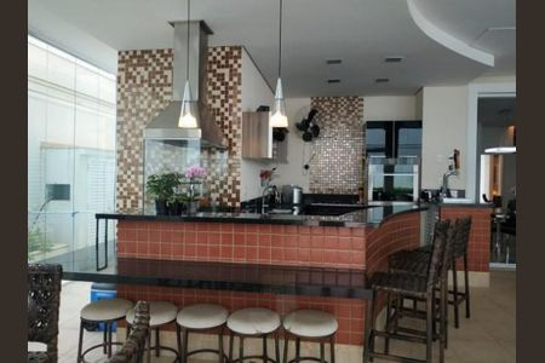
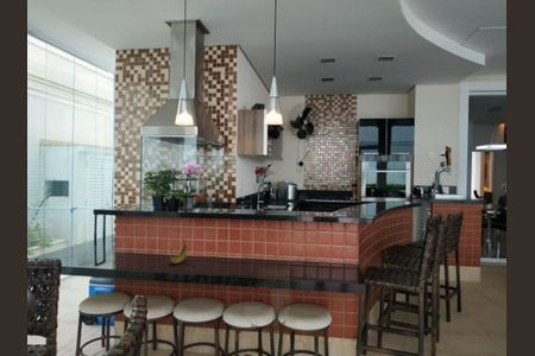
+ fruit [168,240,189,265]
